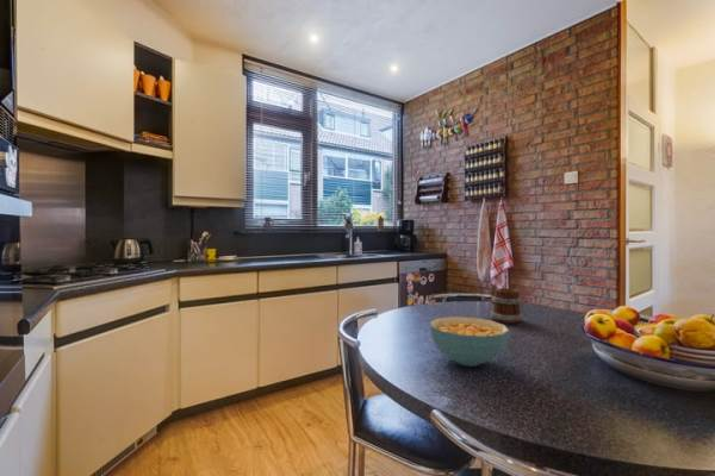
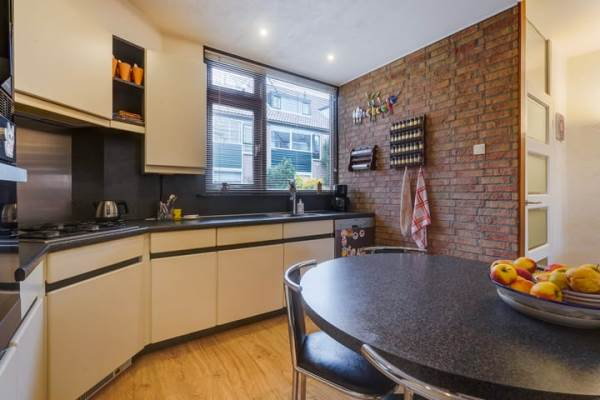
- mug [489,283,524,325]
- cereal bowl [429,315,510,368]
